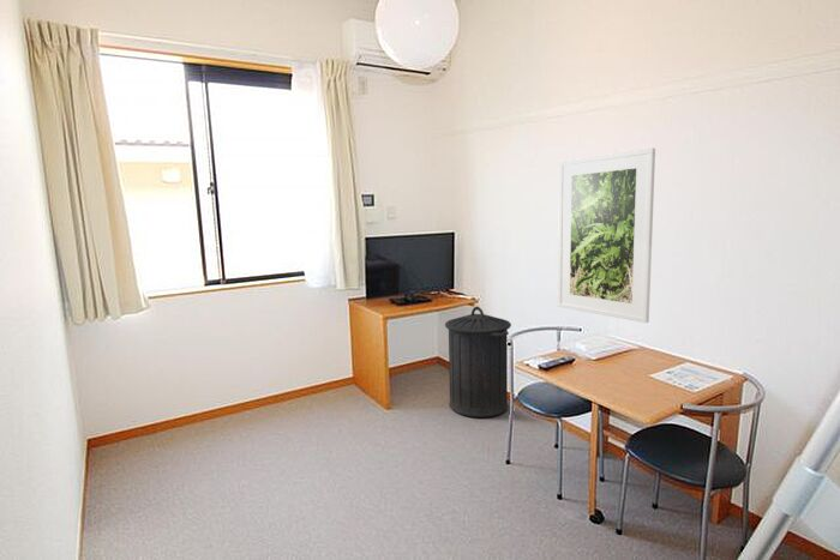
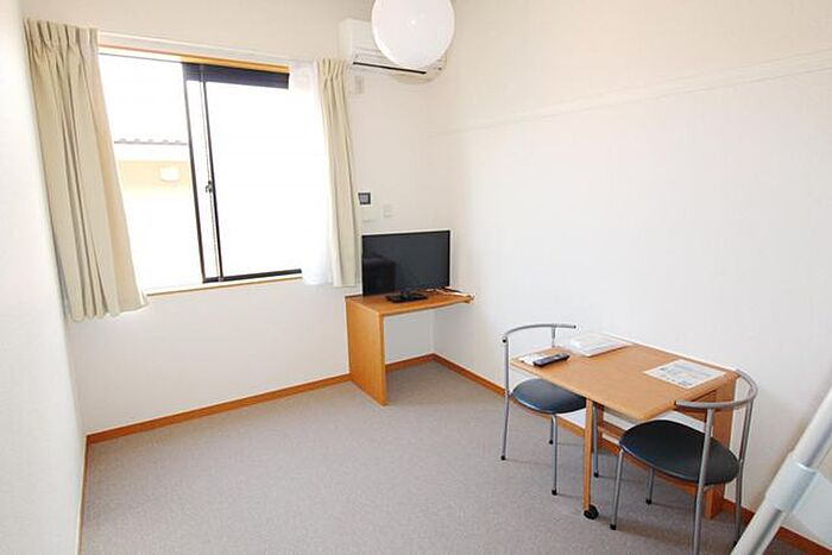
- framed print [557,146,656,324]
- trash can [444,306,512,419]
